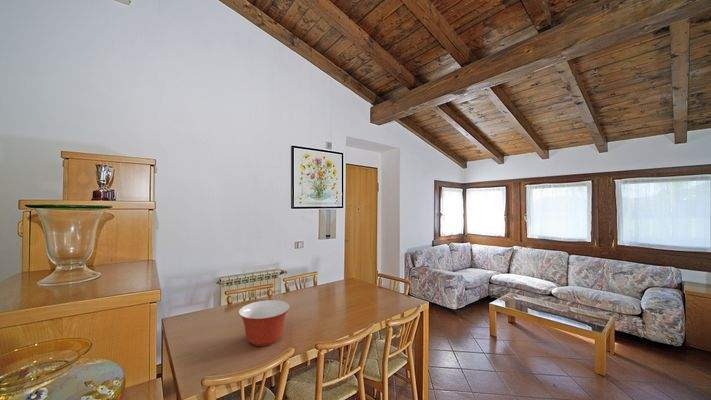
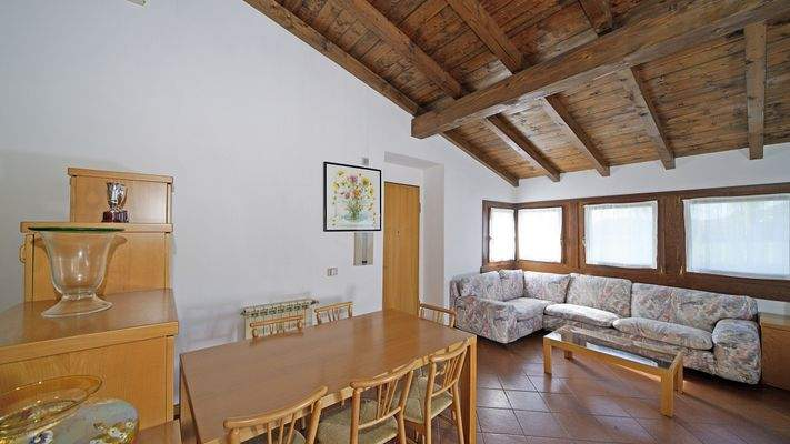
- mixing bowl [237,299,291,347]
